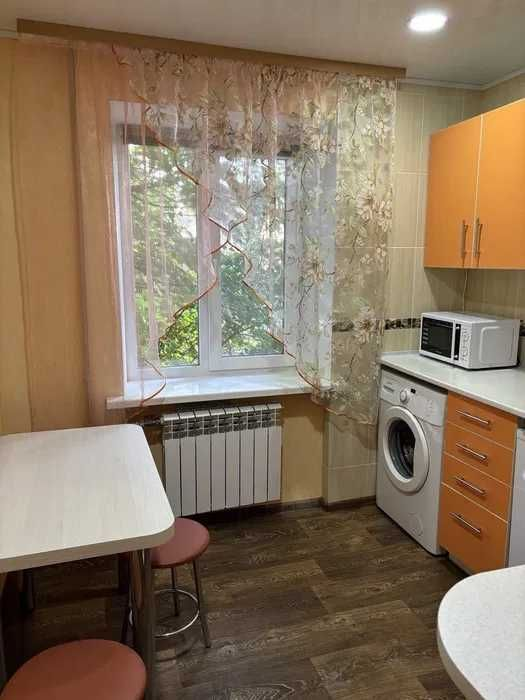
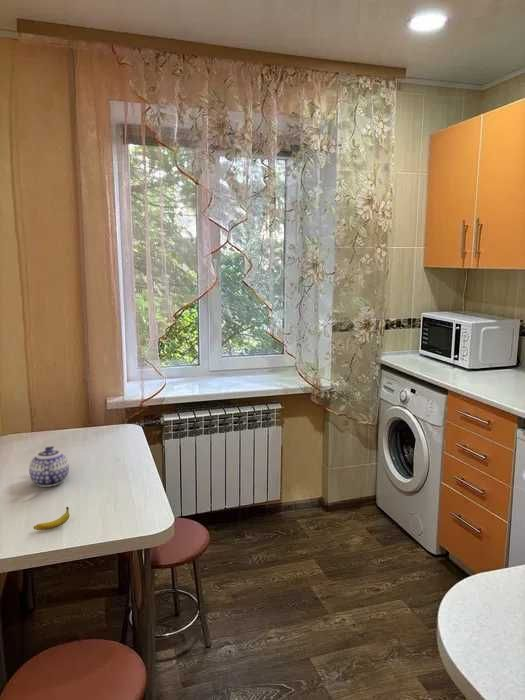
+ fruit [33,506,71,531]
+ teapot [28,445,70,488]
